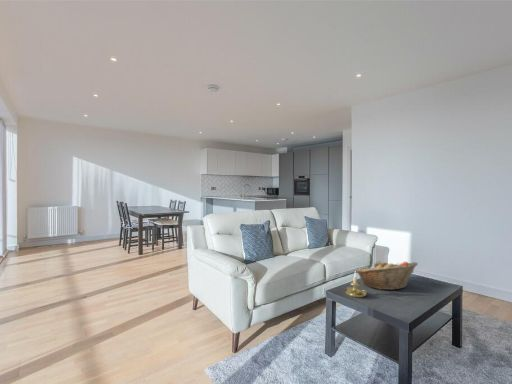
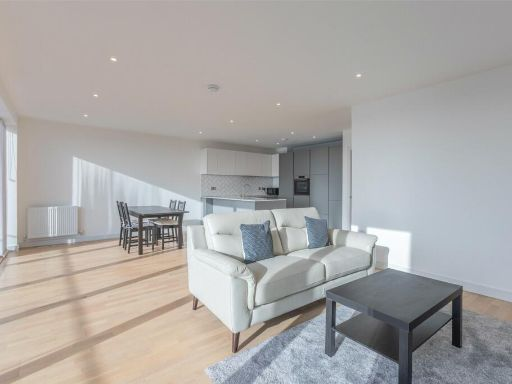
- candle holder [343,271,369,298]
- fruit basket [355,260,419,291]
